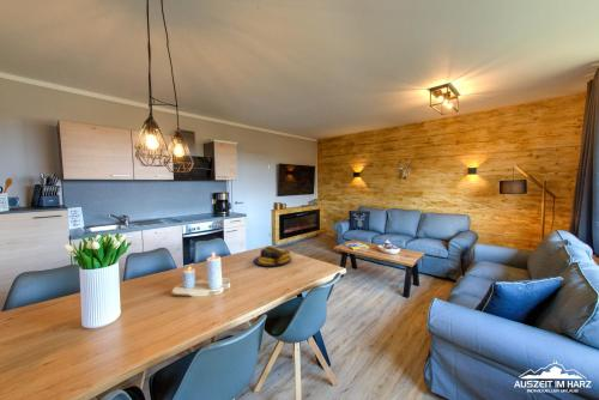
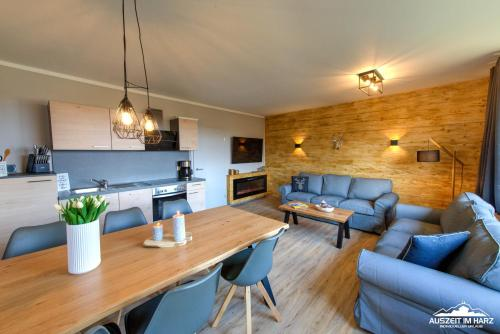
- fruit bowl [253,246,292,267]
